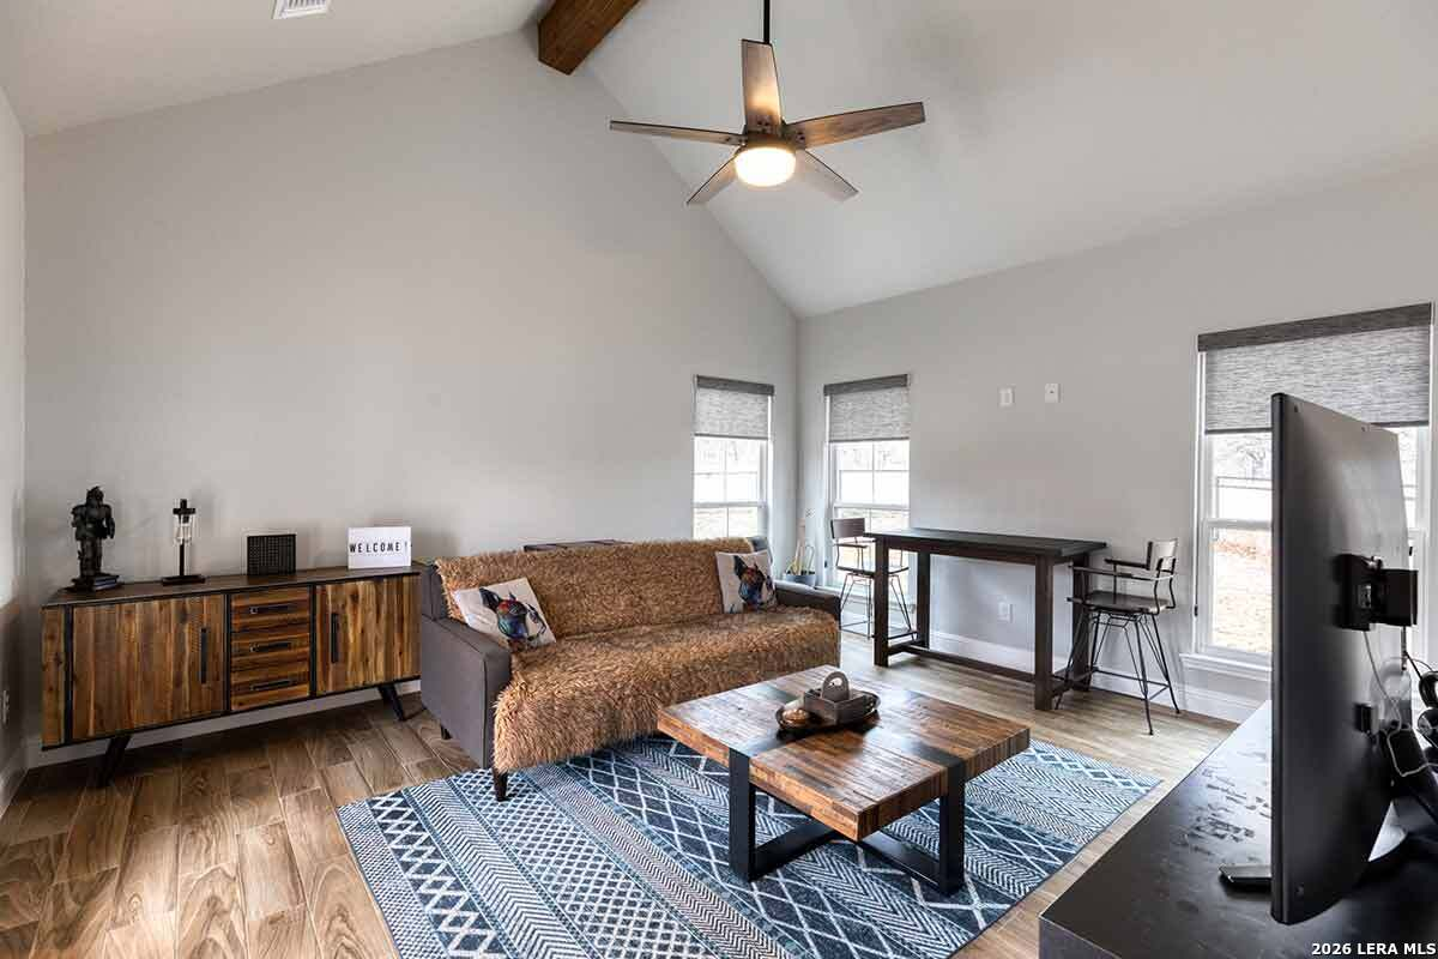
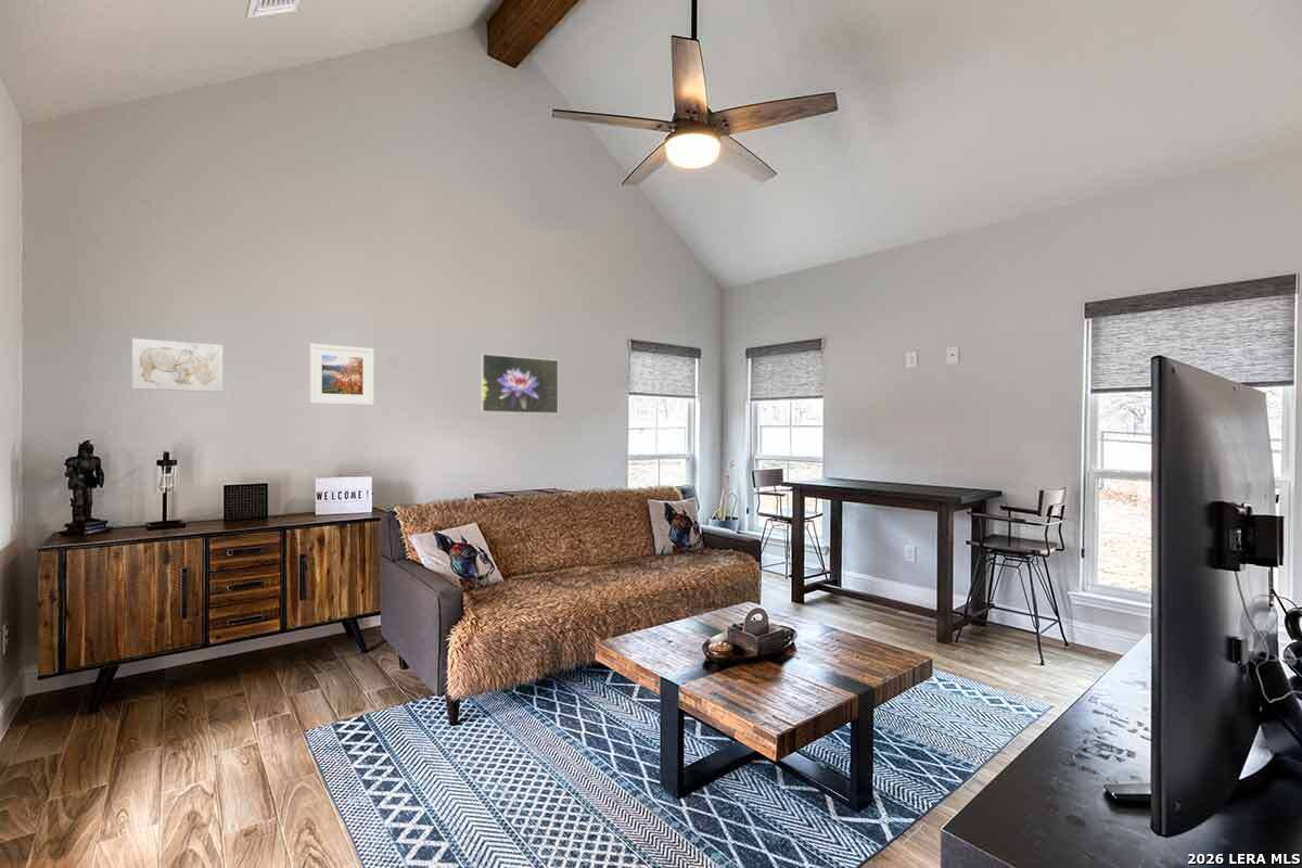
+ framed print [308,343,374,406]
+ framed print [480,353,560,414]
+ wall art [131,337,224,393]
